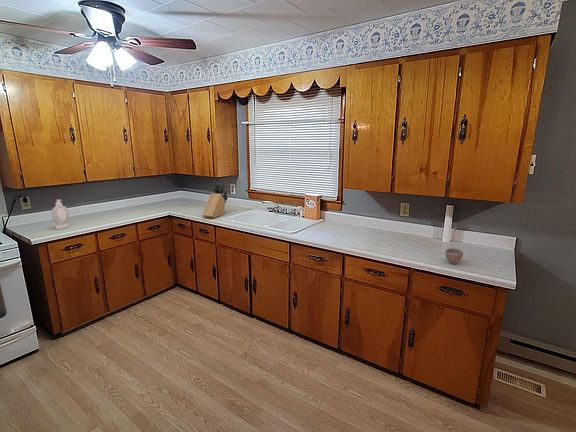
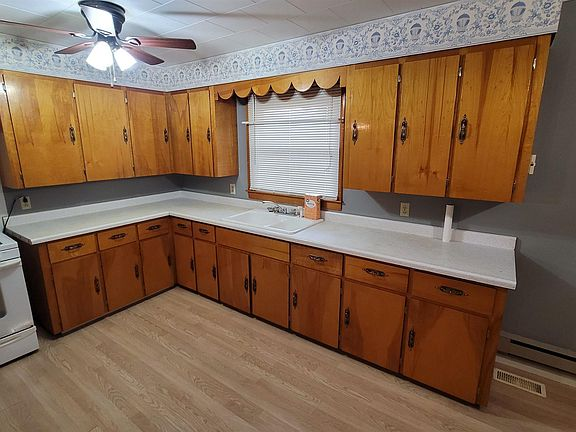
- cup [444,247,464,265]
- knife block [201,182,229,219]
- soap bottle [51,199,70,230]
